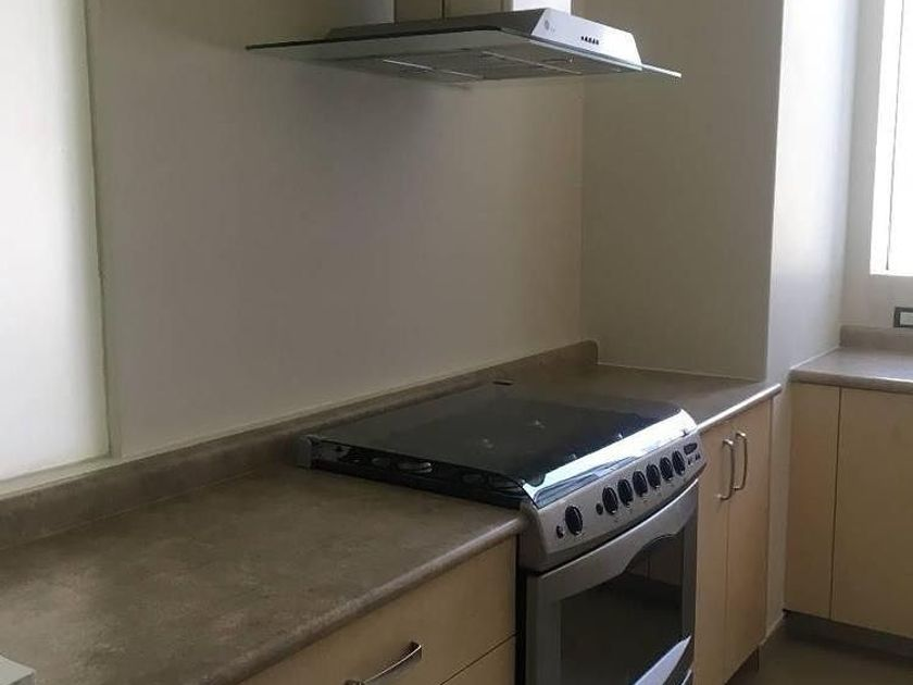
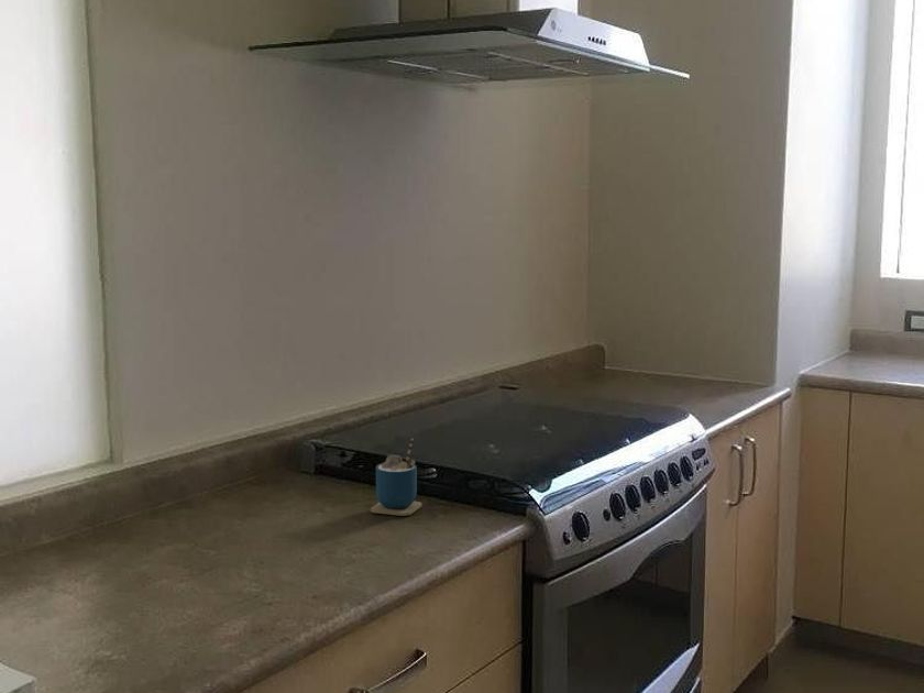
+ cup [370,437,422,517]
